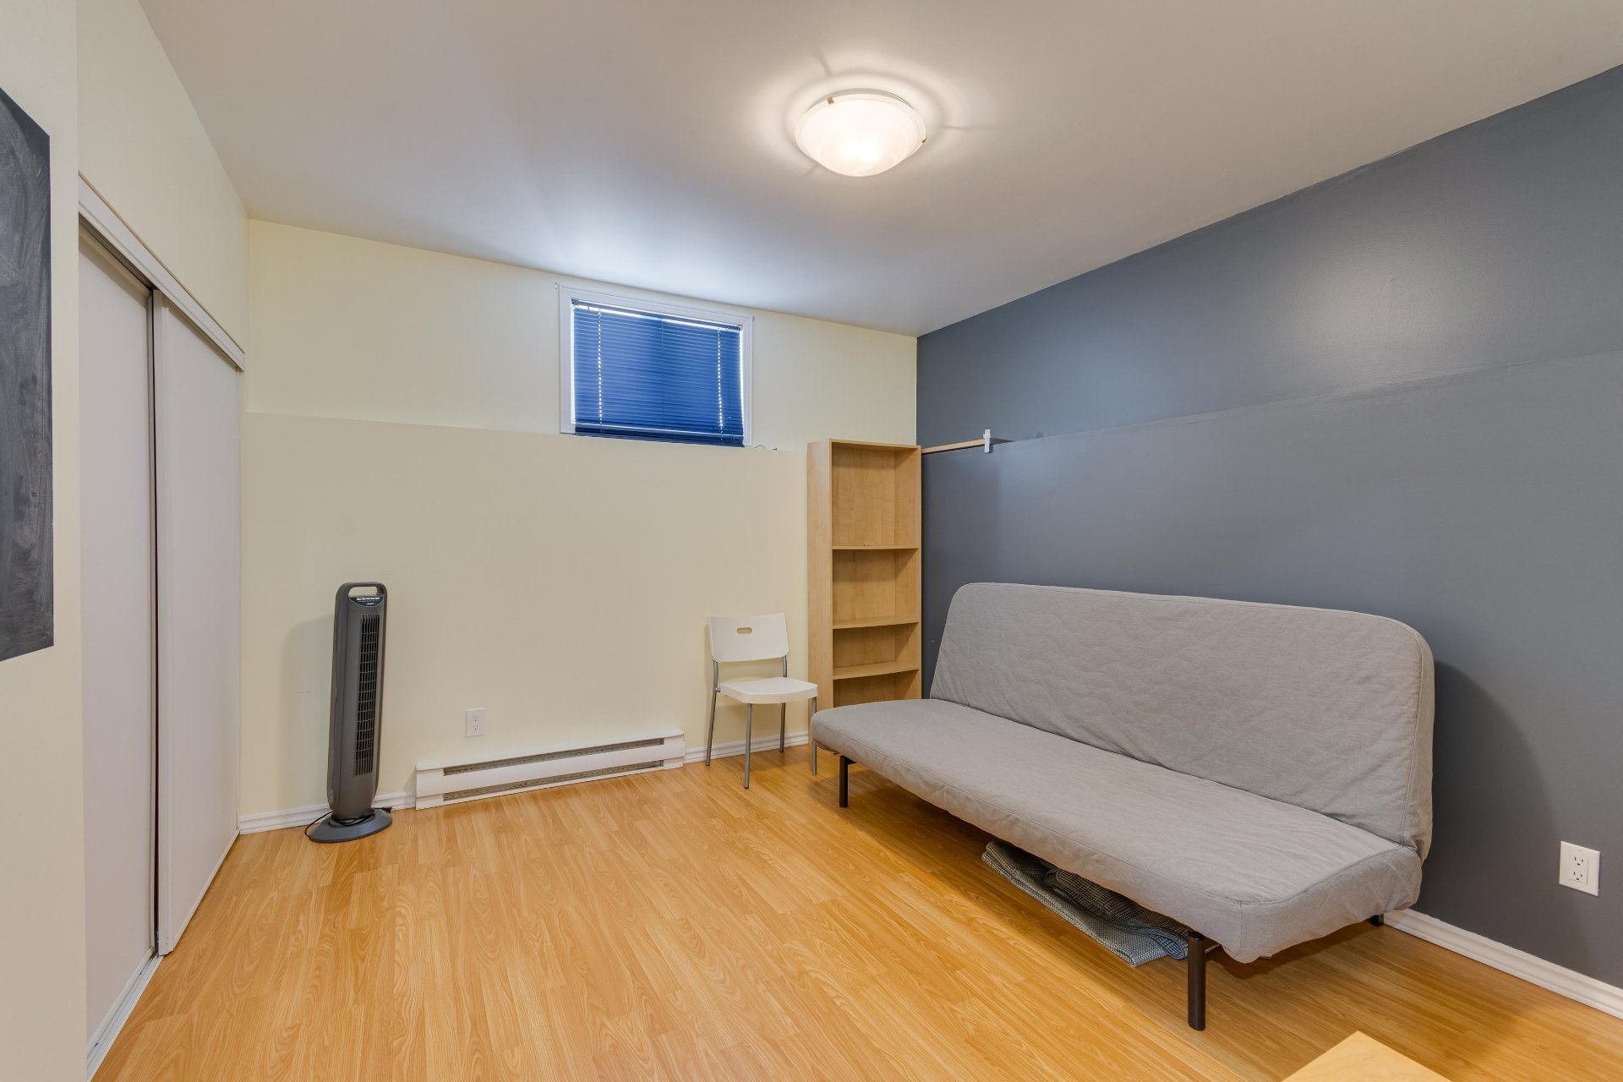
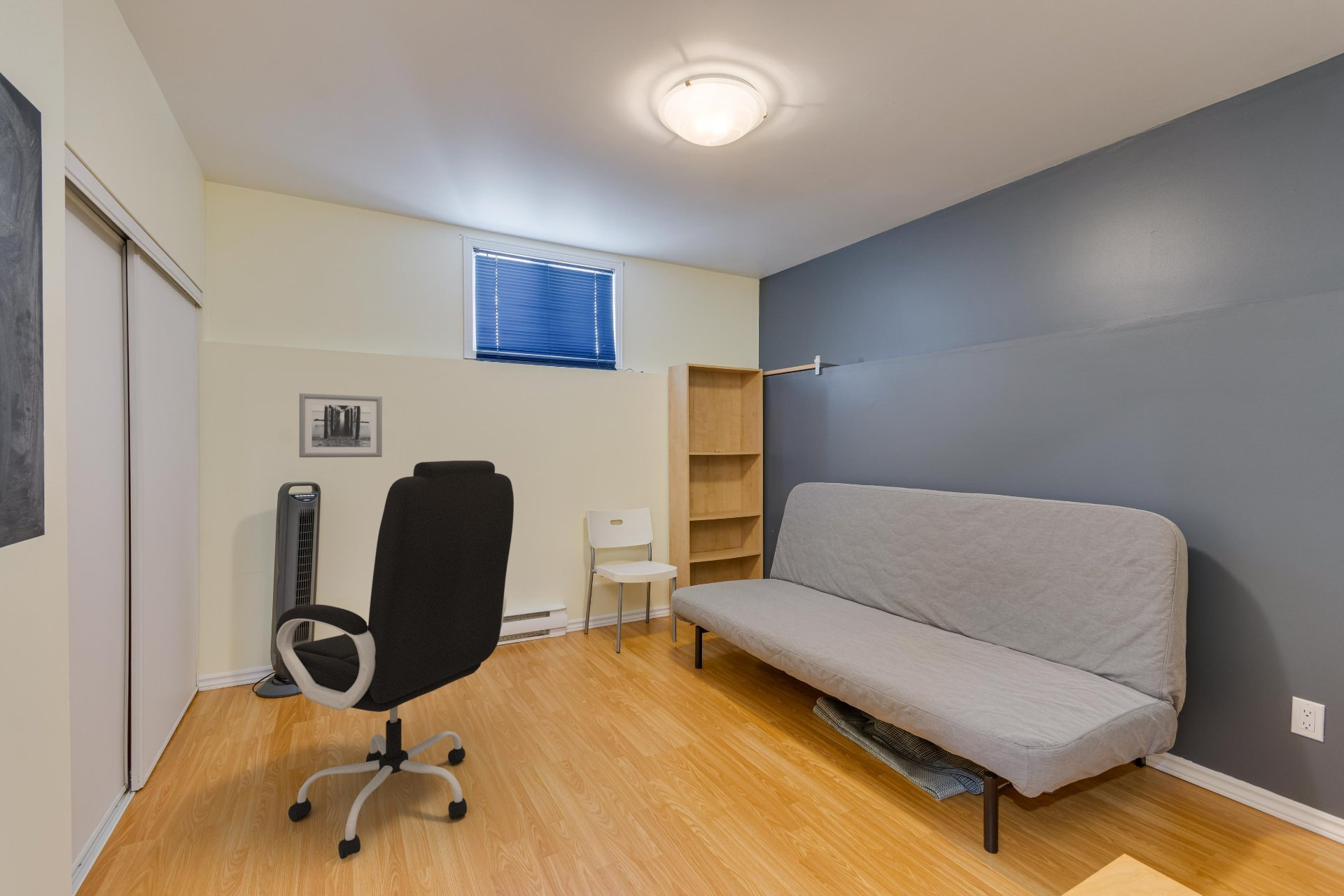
+ office chair [275,460,514,860]
+ wall art [299,393,383,458]
